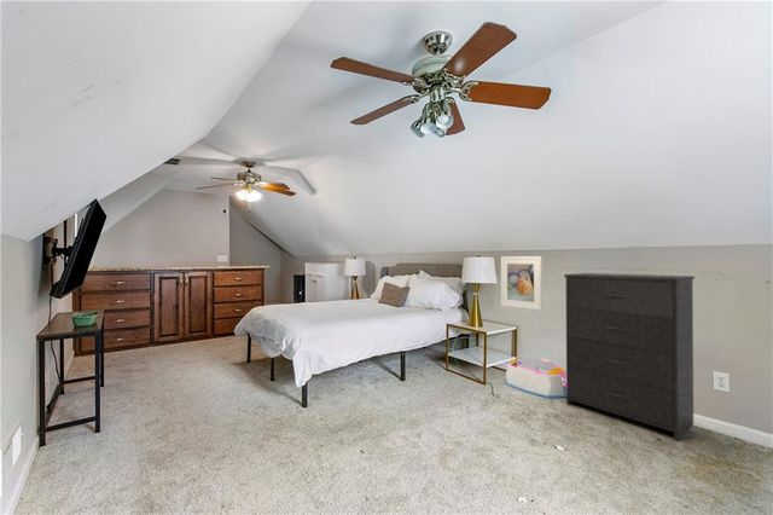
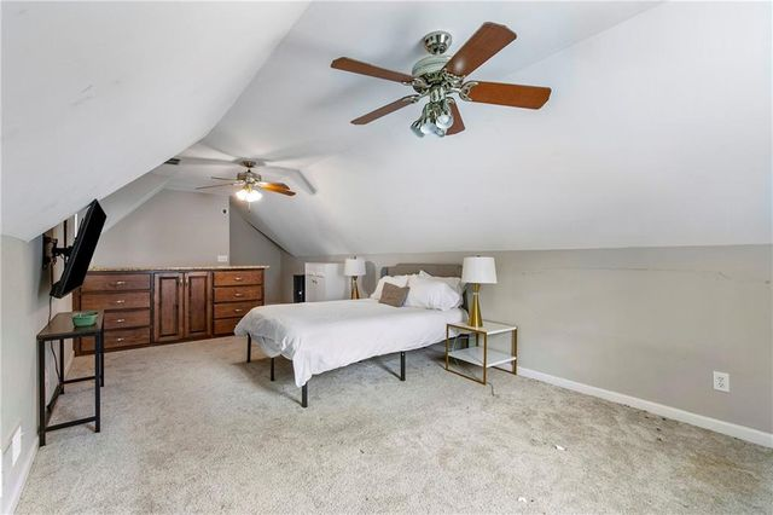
- dresser [563,272,696,441]
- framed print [500,255,544,312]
- storage bin [504,357,566,399]
